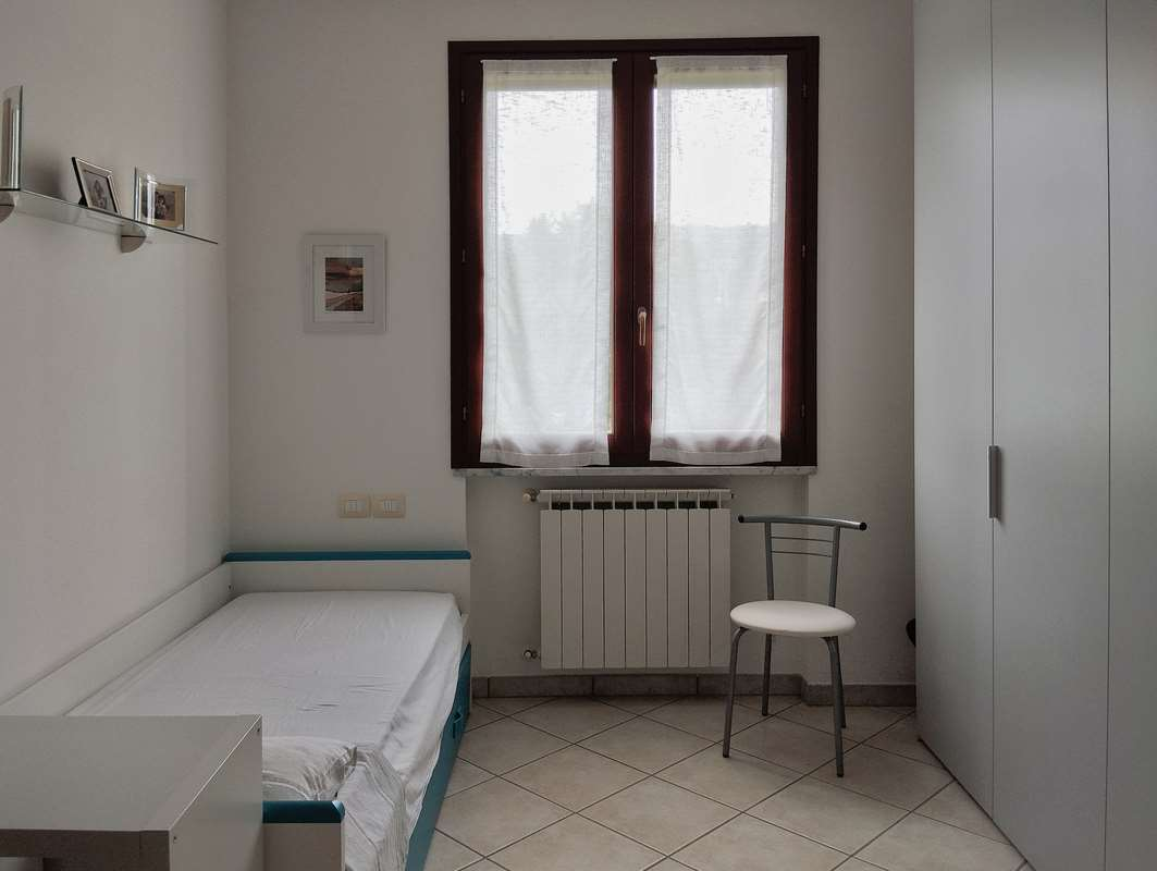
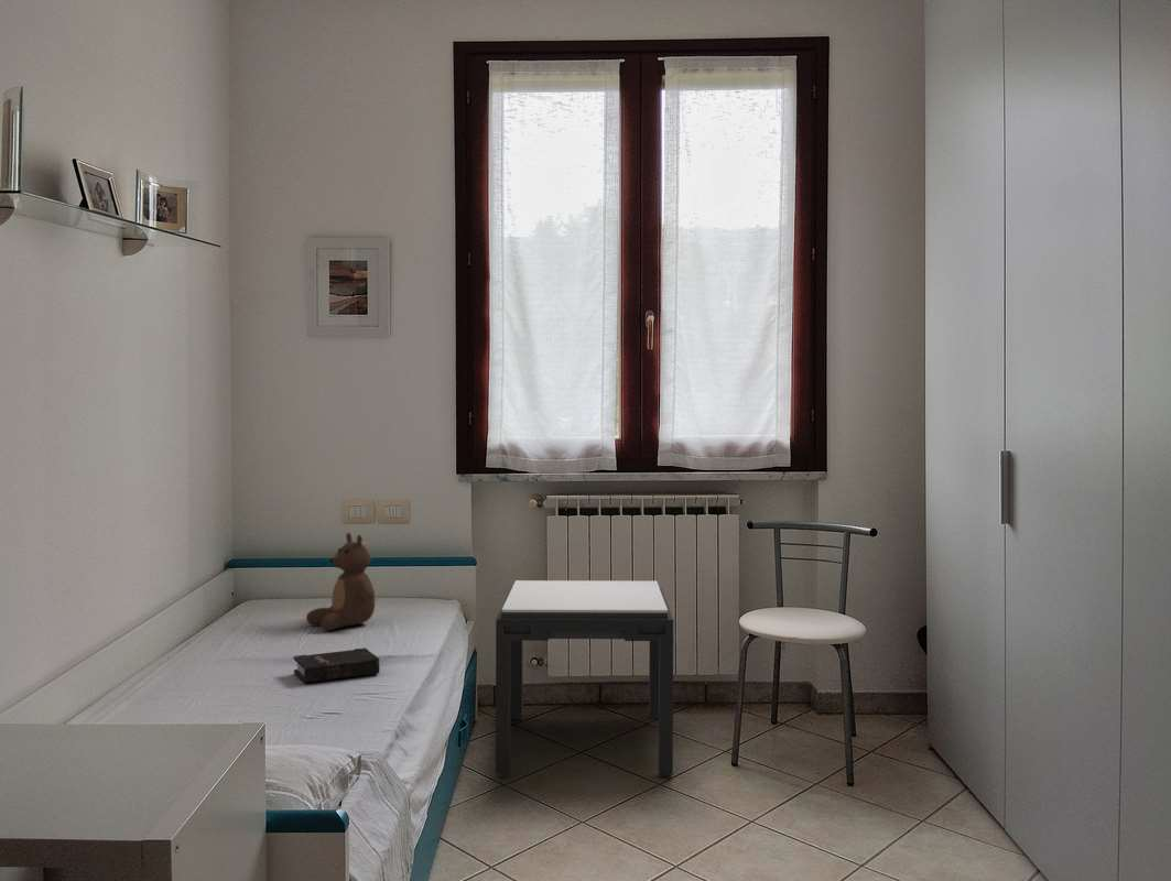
+ hardback book [293,646,380,684]
+ side table [495,579,674,776]
+ teddy bear [305,532,376,631]
